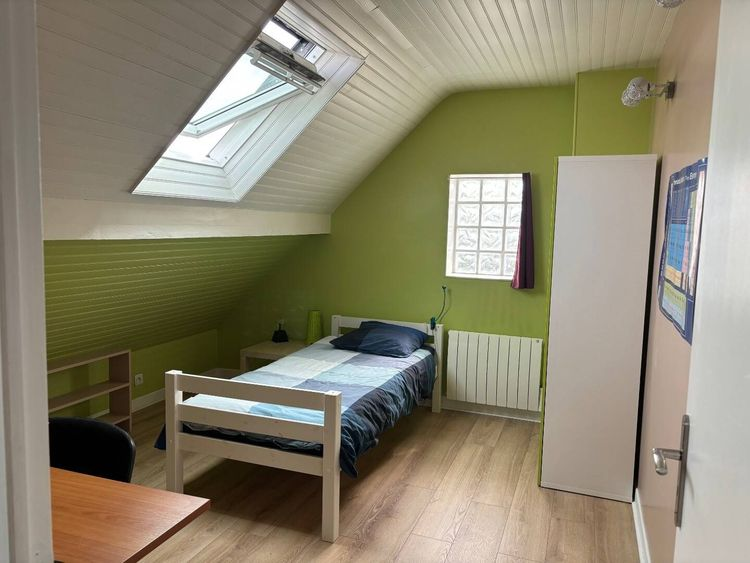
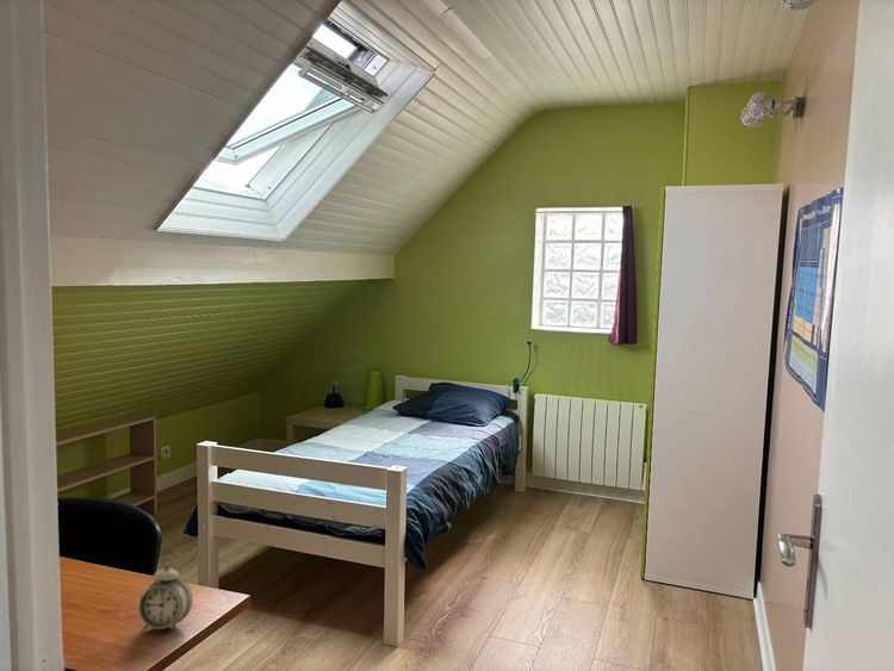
+ alarm clock [137,555,193,635]
